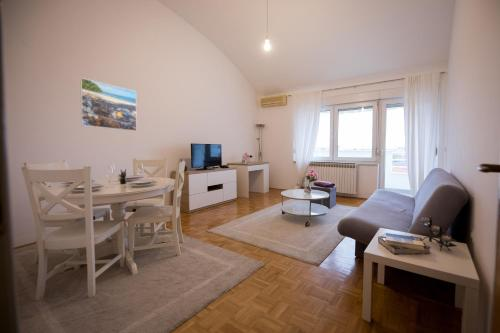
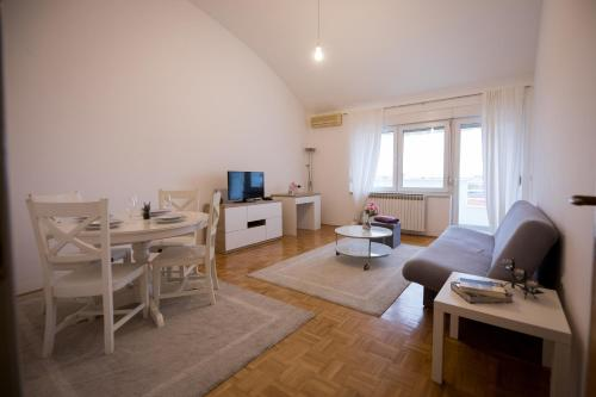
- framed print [79,77,138,132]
